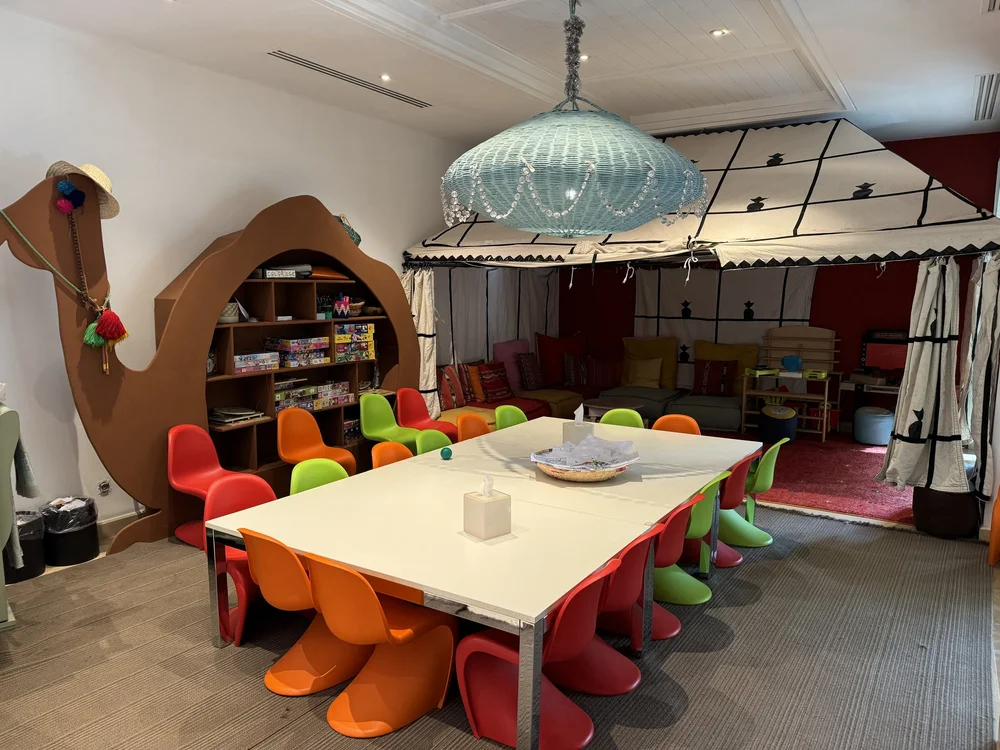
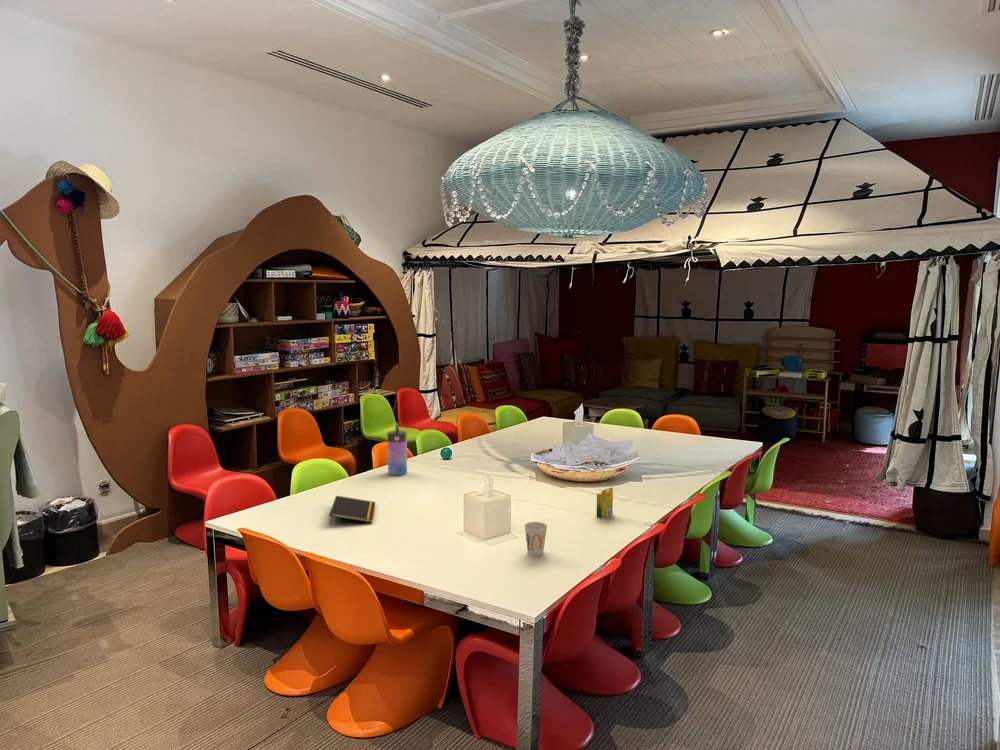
+ crayon box [596,486,614,519]
+ notepad [328,495,376,526]
+ water bottle [386,422,408,476]
+ cup [523,521,548,557]
